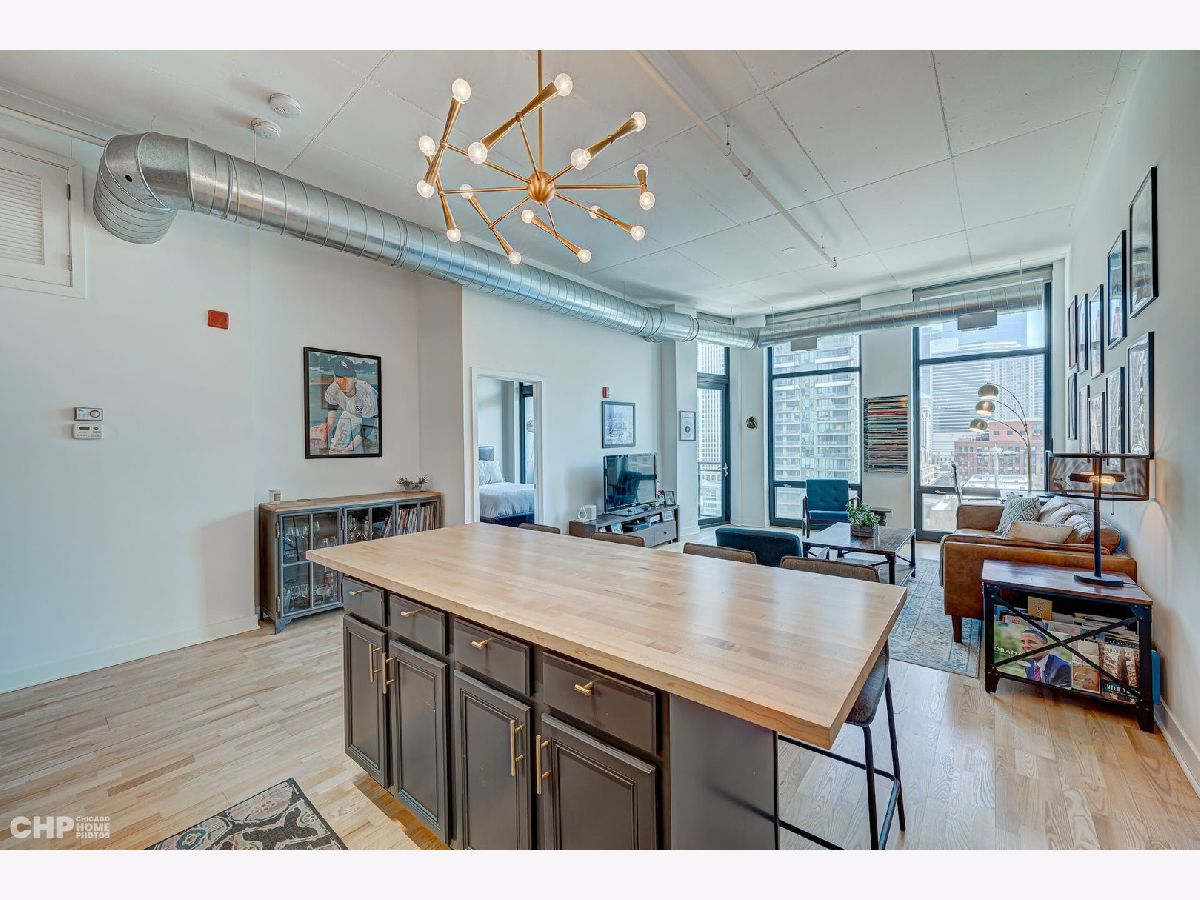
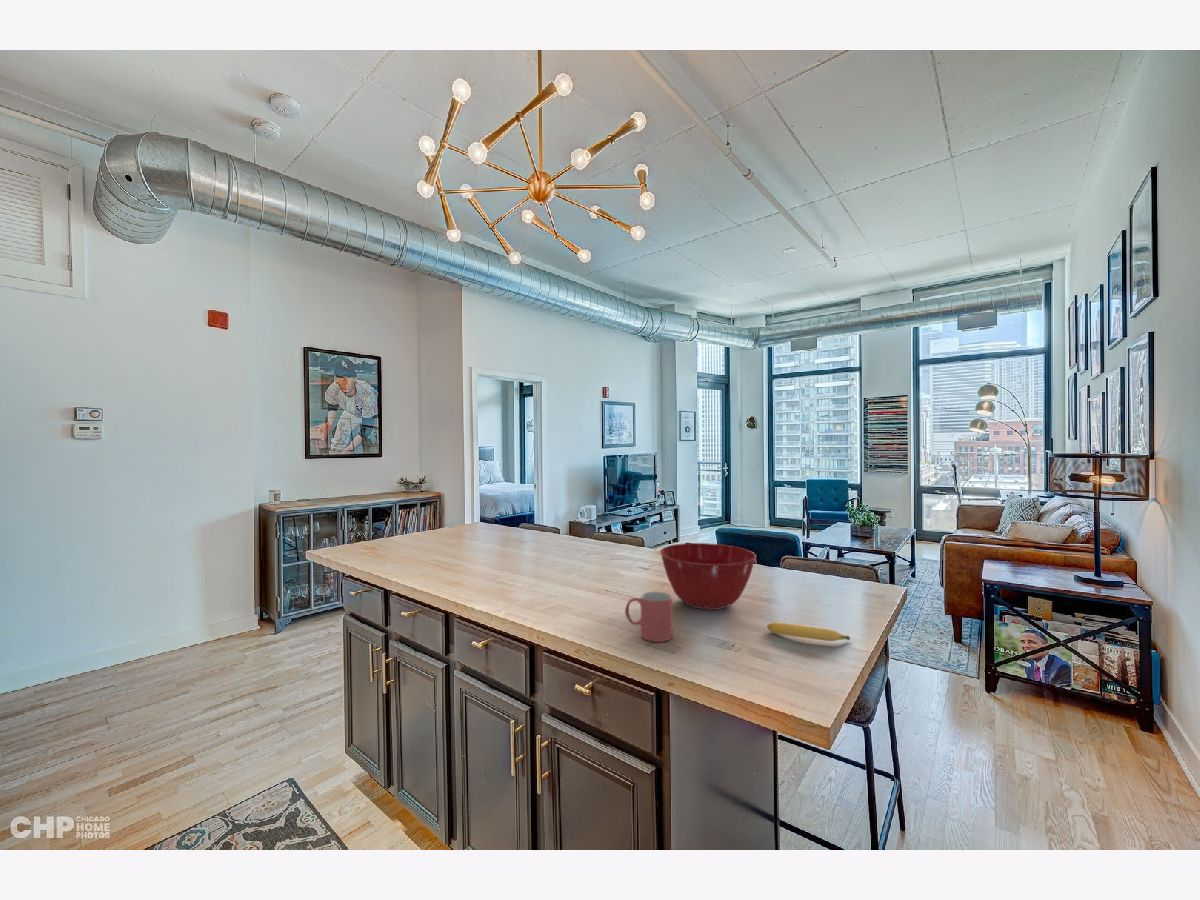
+ banana [766,621,851,642]
+ mug [624,591,673,643]
+ mixing bowl [659,542,757,611]
